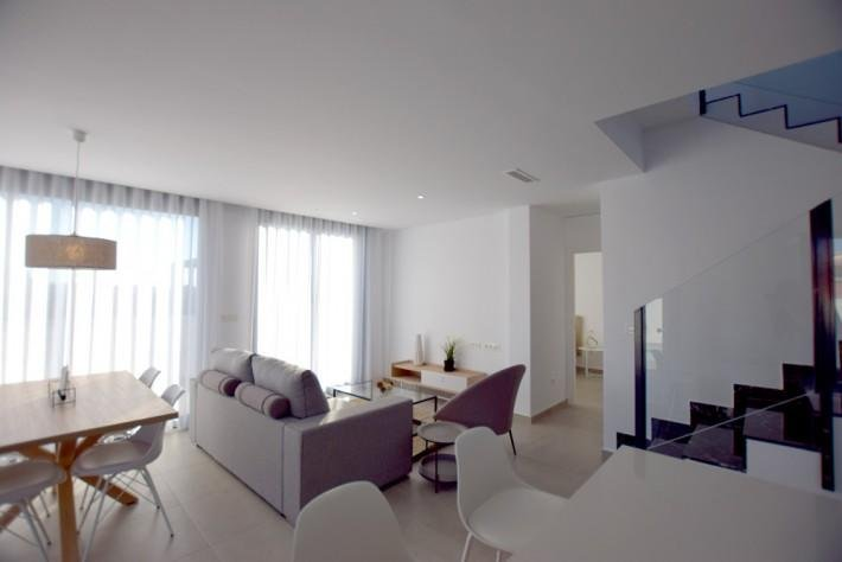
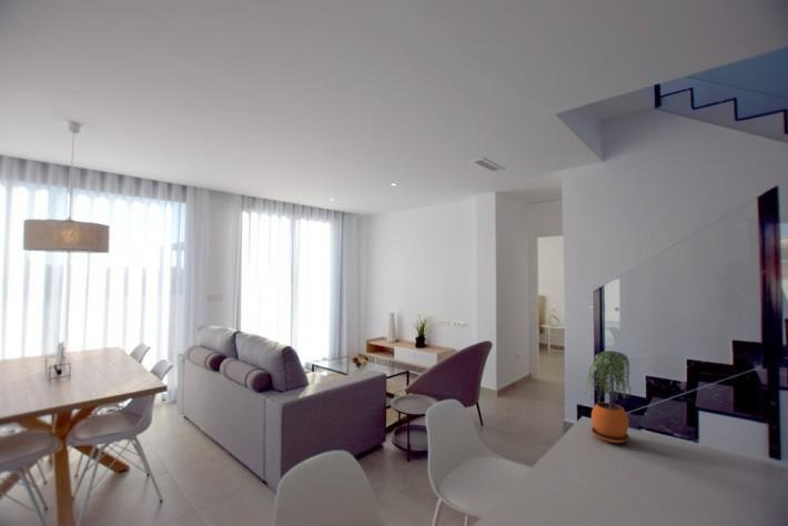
+ potted plant [584,350,632,444]
